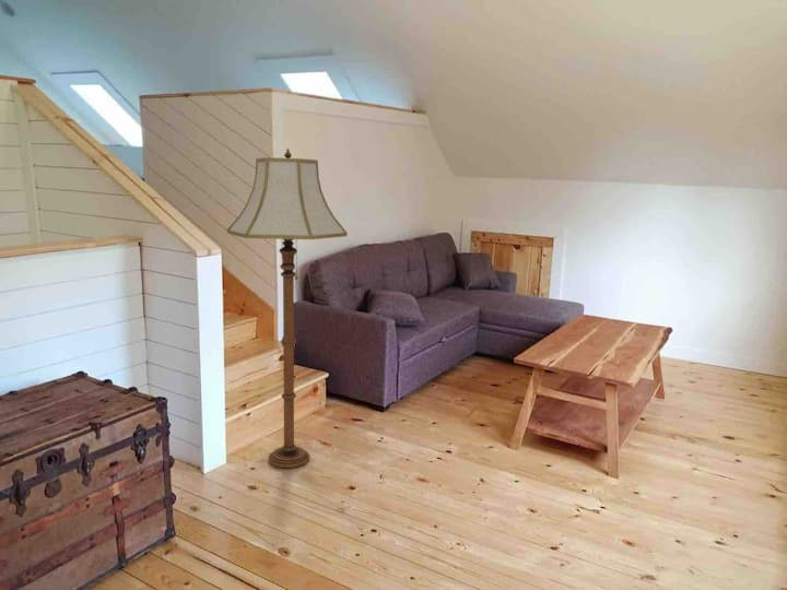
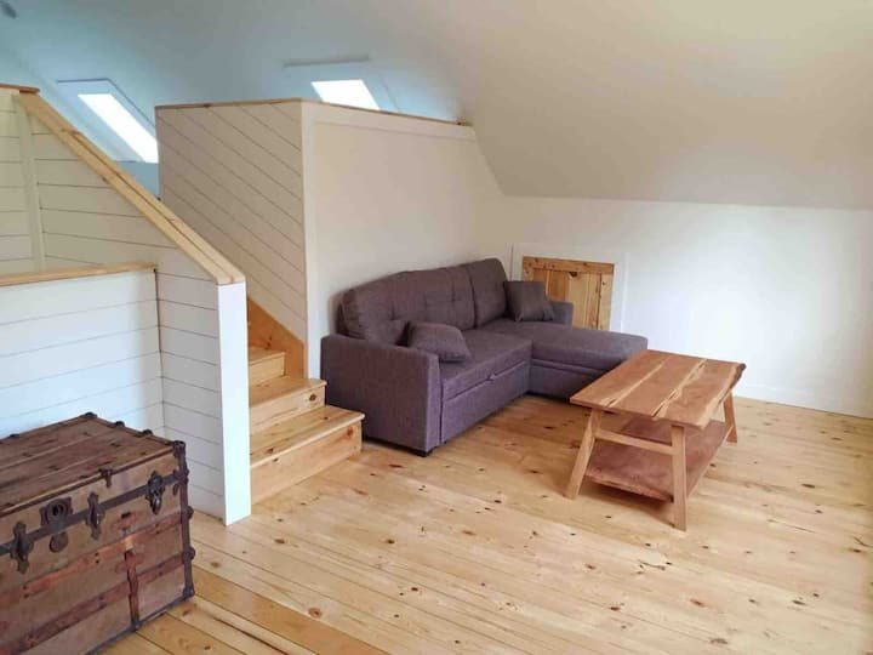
- floor lamp [226,148,349,469]
